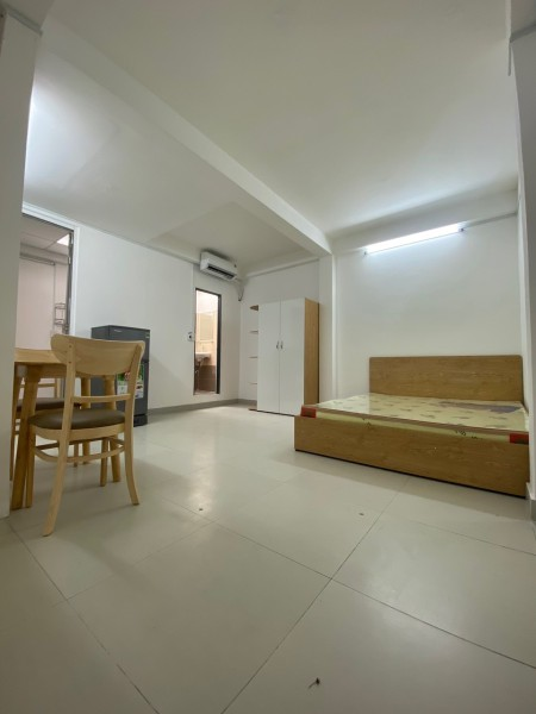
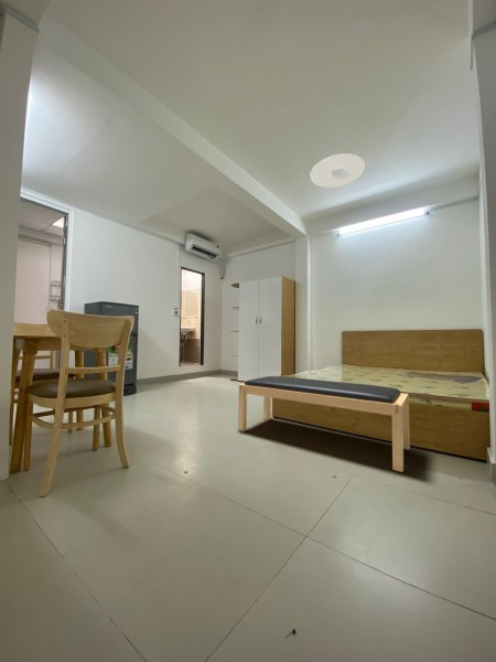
+ bench [237,375,410,473]
+ ceiling light [310,152,366,189]
